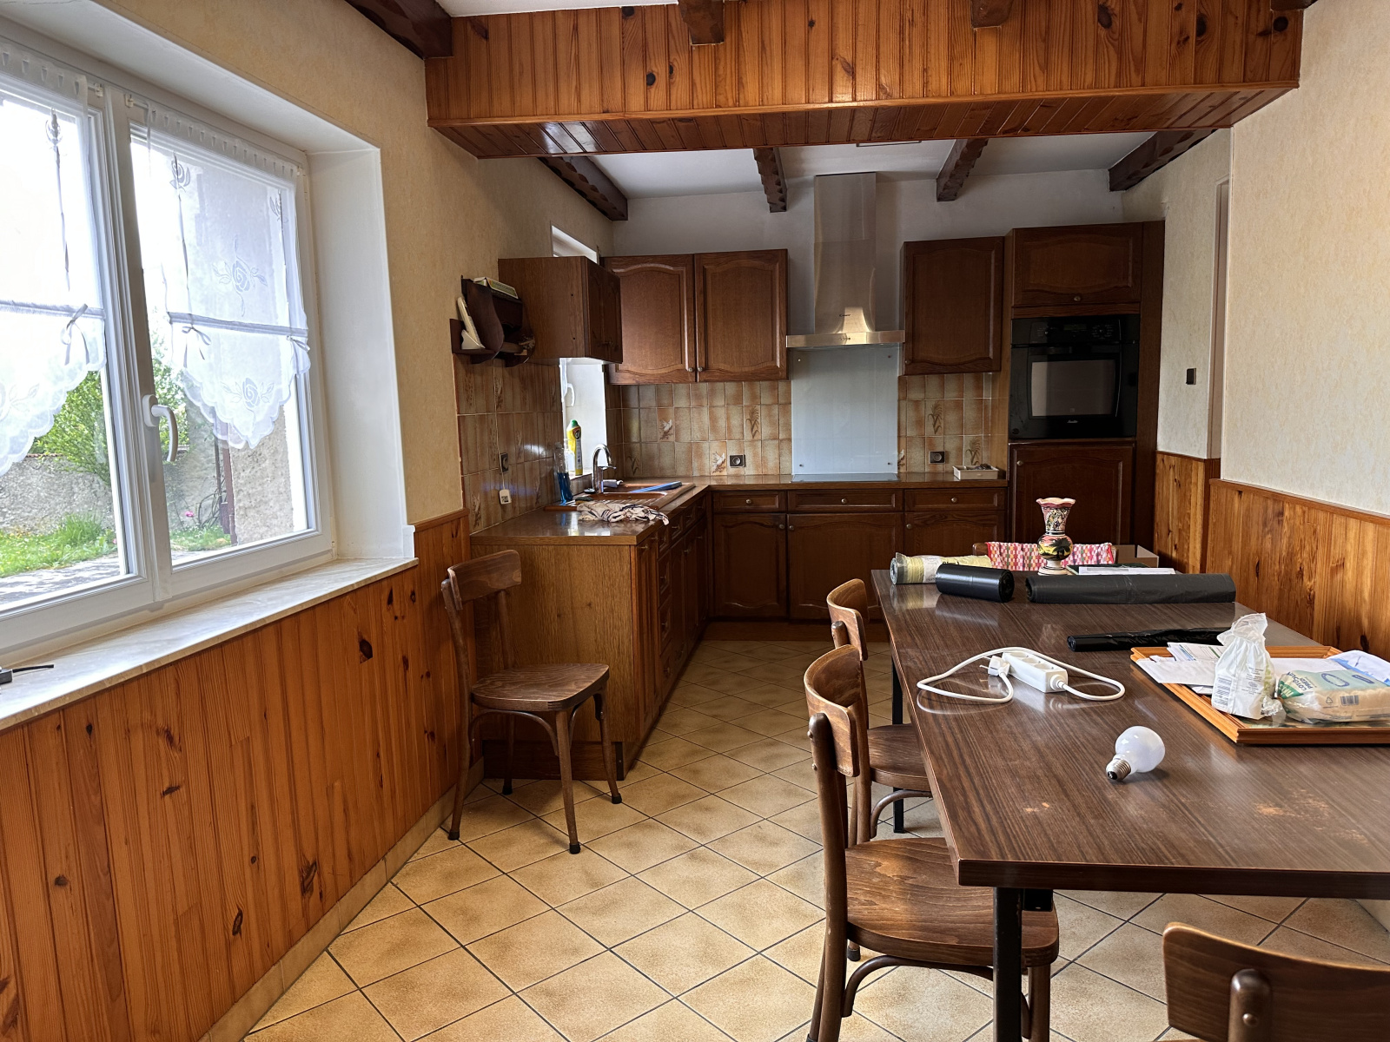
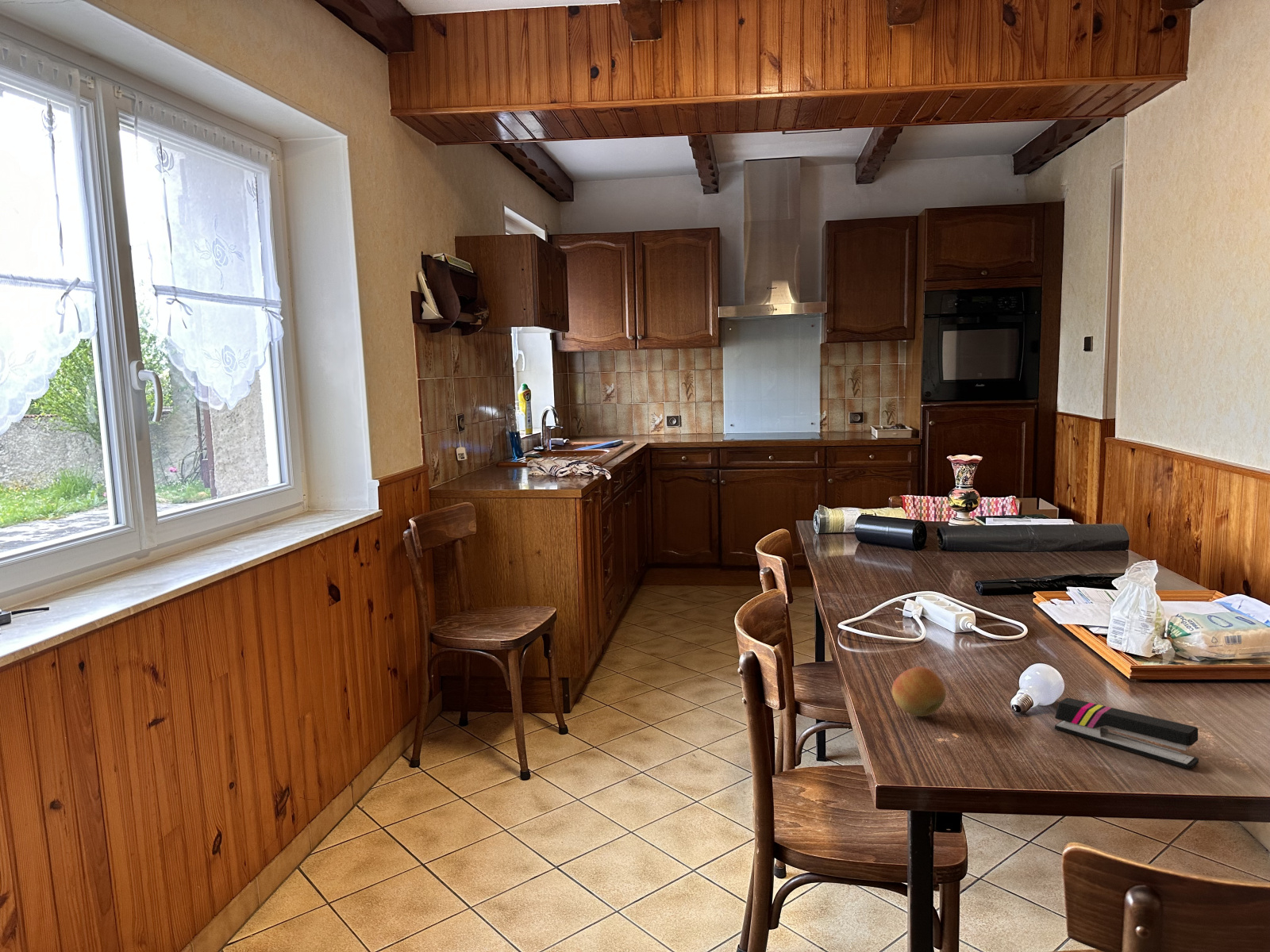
+ fruit [891,666,947,717]
+ stapler [1054,697,1199,770]
